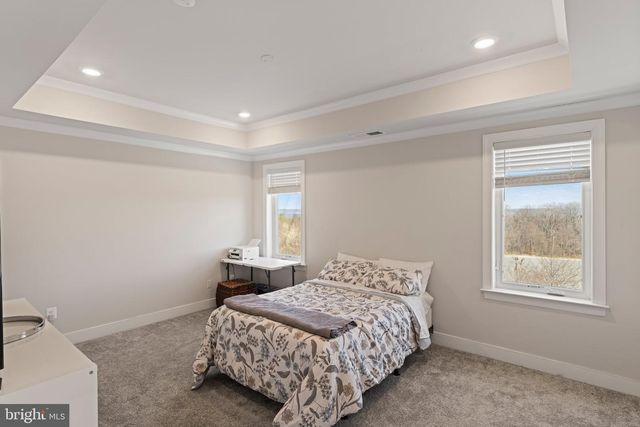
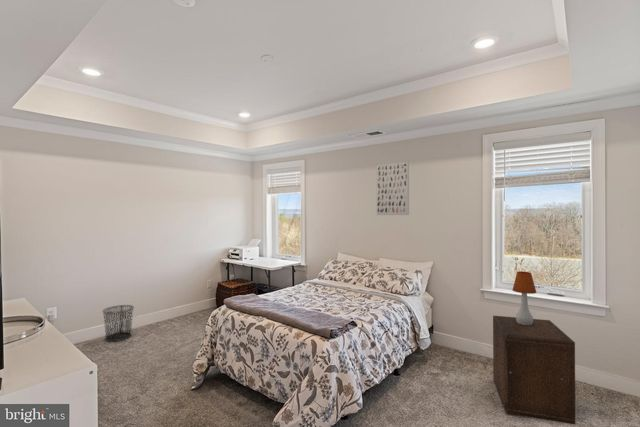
+ table lamp [512,270,537,325]
+ wall art [376,161,410,216]
+ nightstand [492,315,576,425]
+ waste bin [102,304,135,343]
